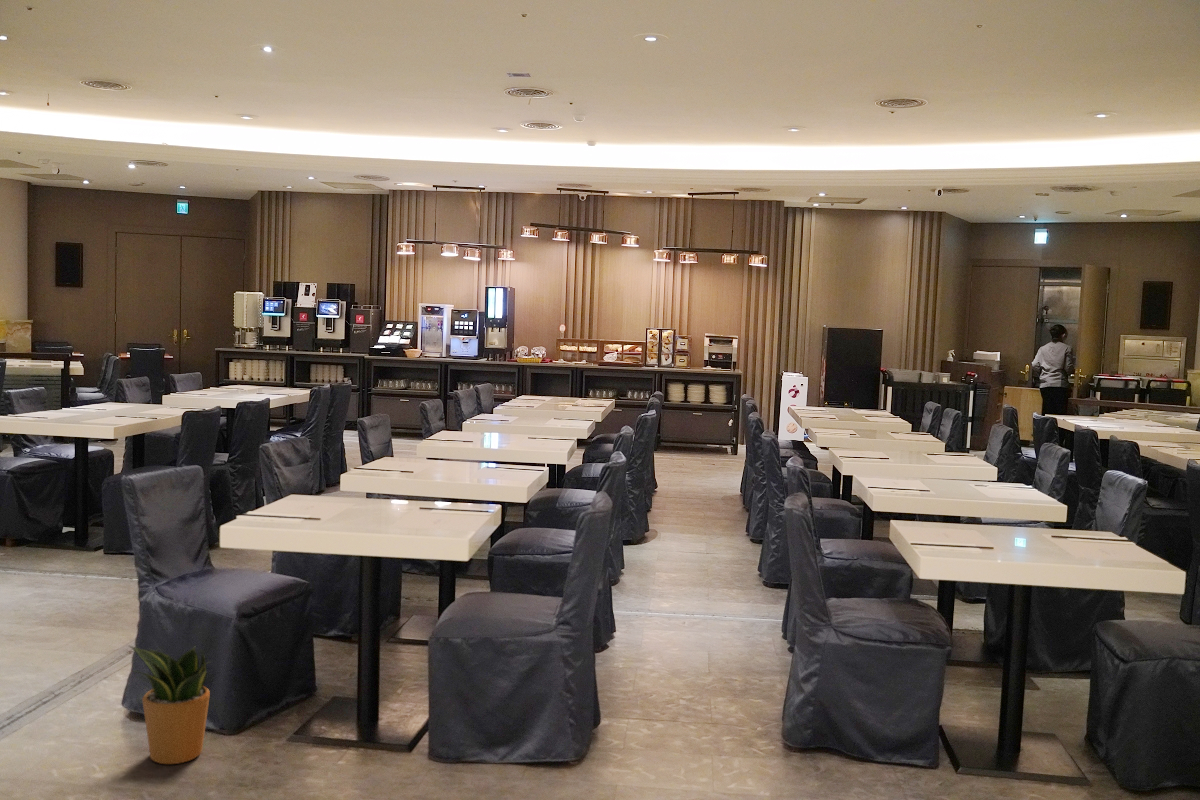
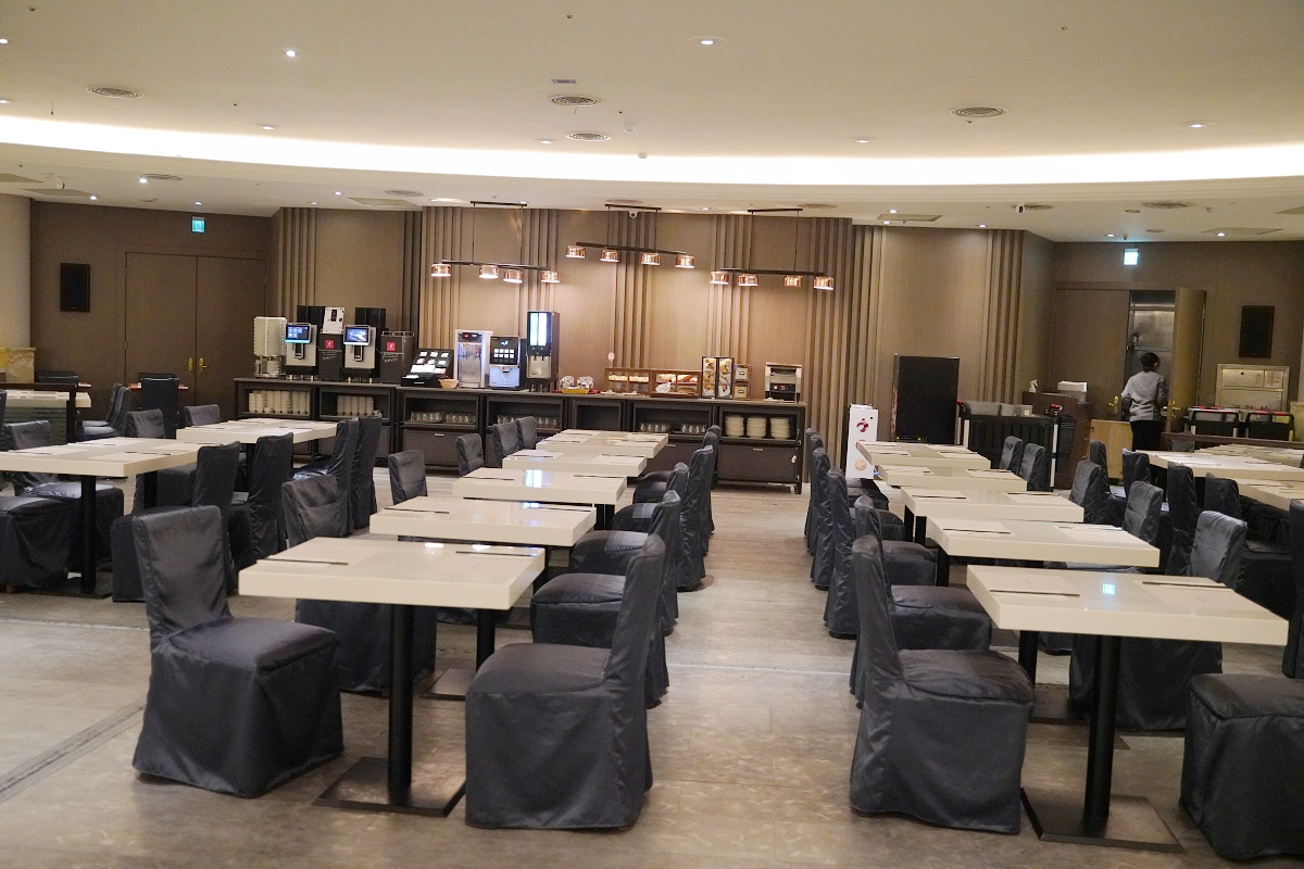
- potted plant [127,644,213,765]
